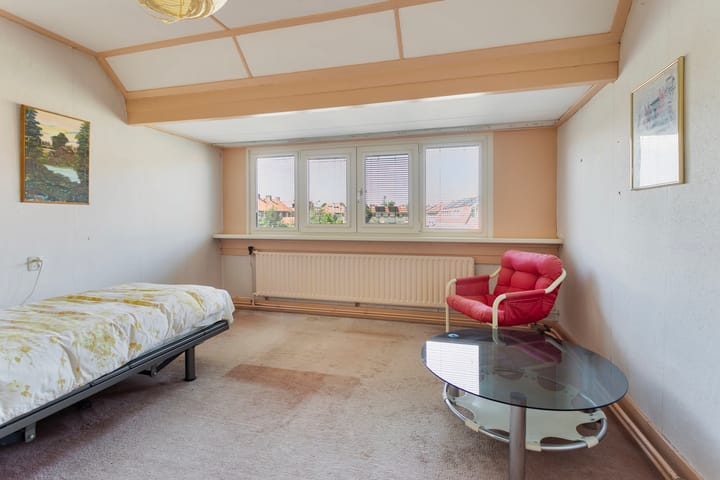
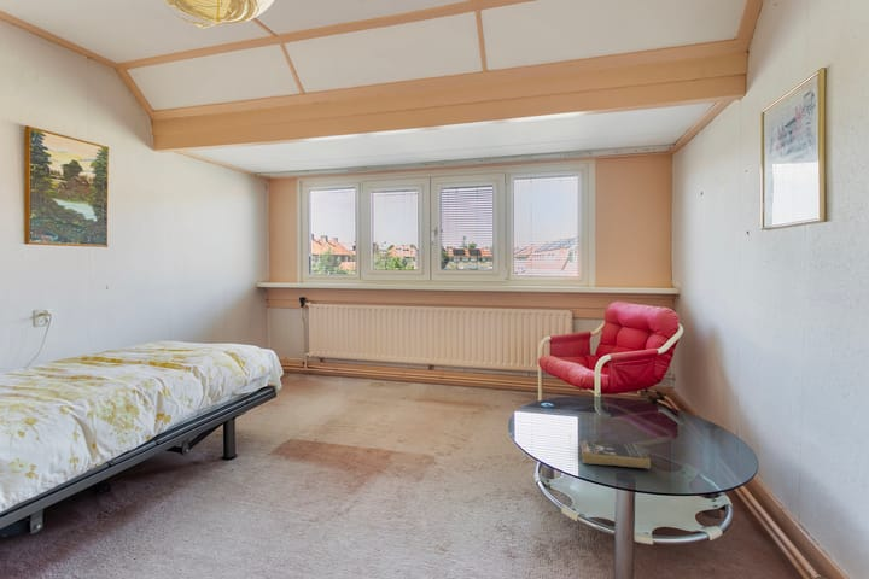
+ book [579,439,652,470]
